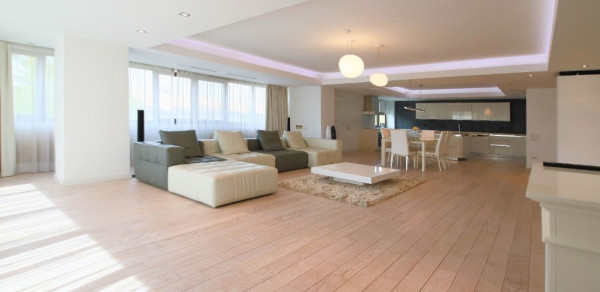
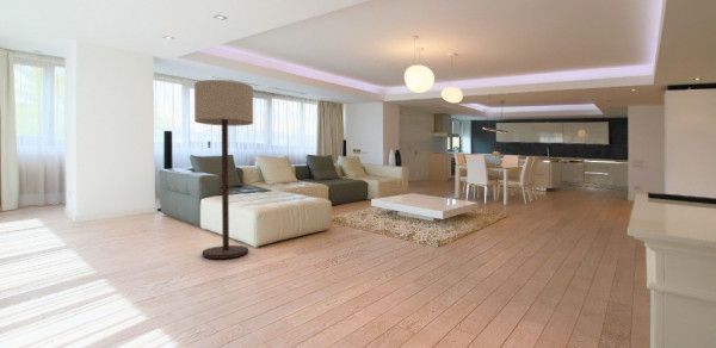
+ floor lamp [193,79,254,260]
